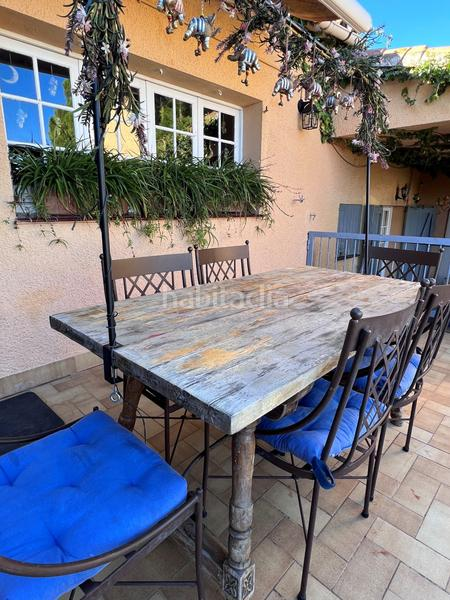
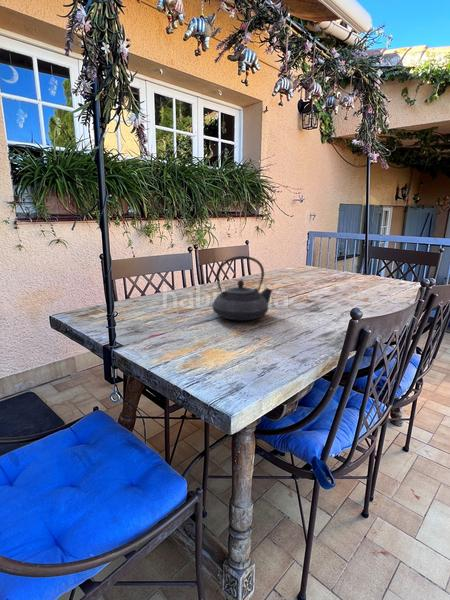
+ teapot [211,255,273,321]
